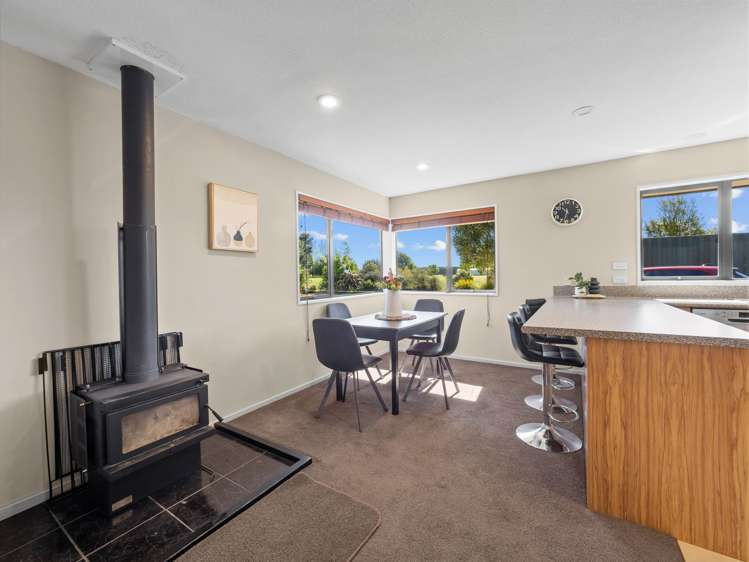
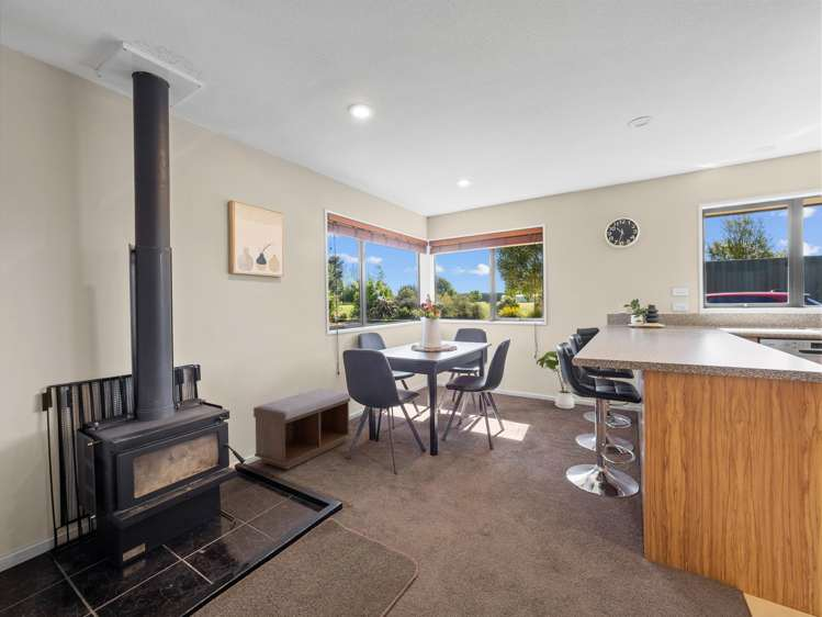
+ bench [252,388,351,471]
+ house plant [536,350,575,410]
